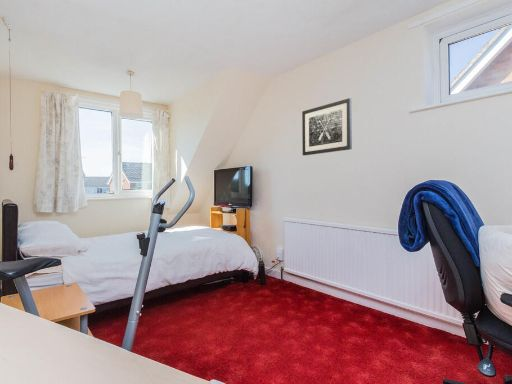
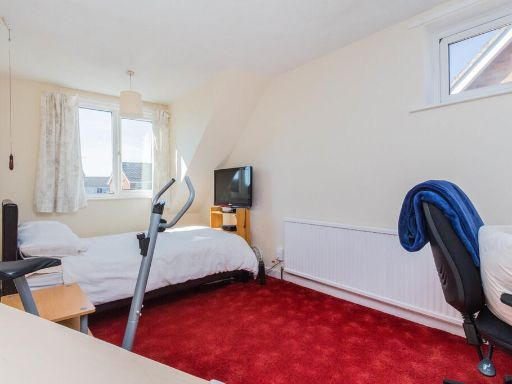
- wall art [301,97,353,156]
